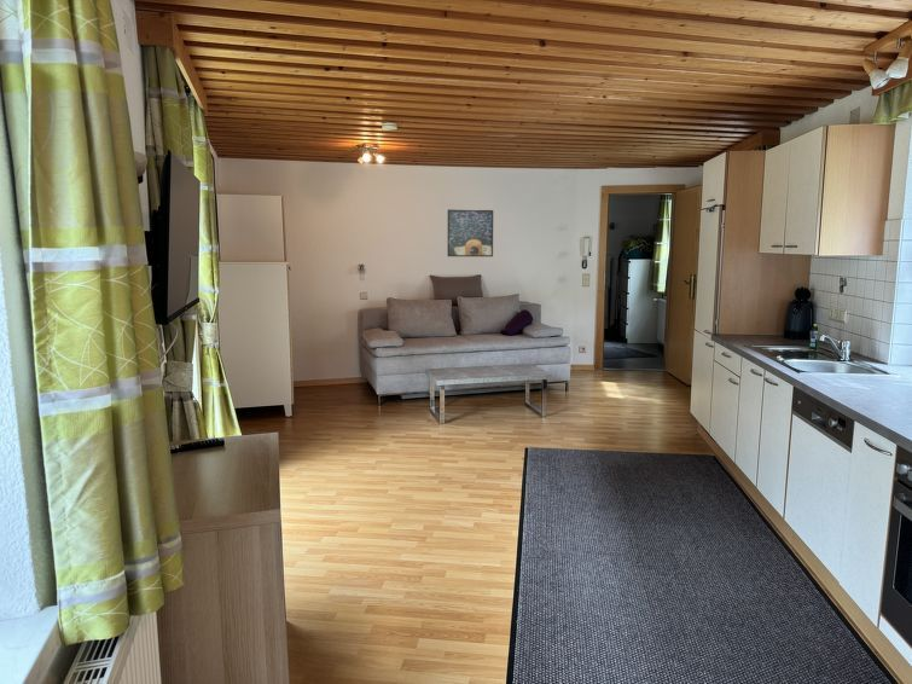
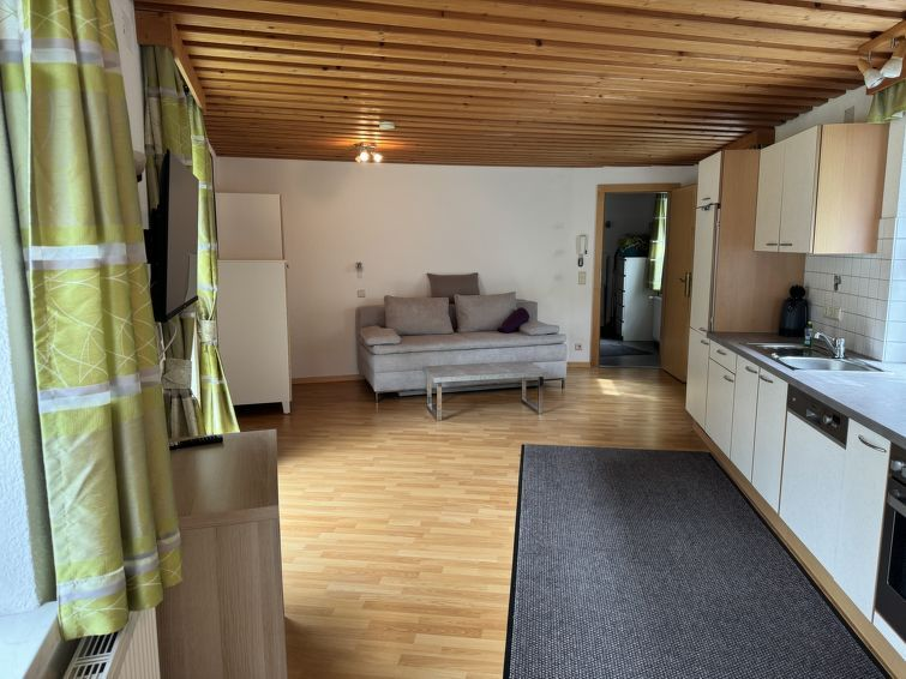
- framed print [447,208,494,257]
